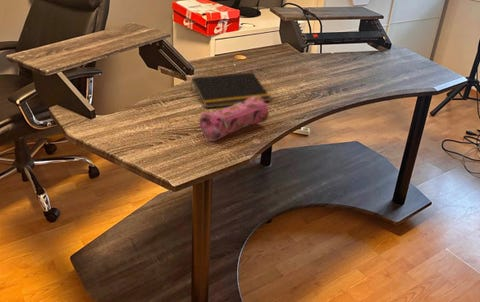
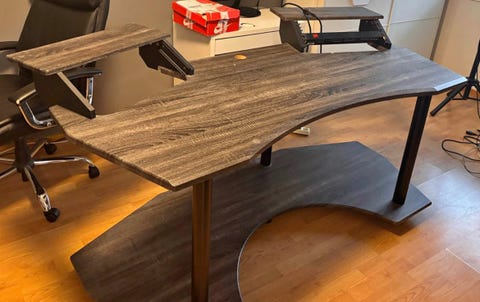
- pencil case [198,96,270,142]
- notepad [189,71,272,109]
